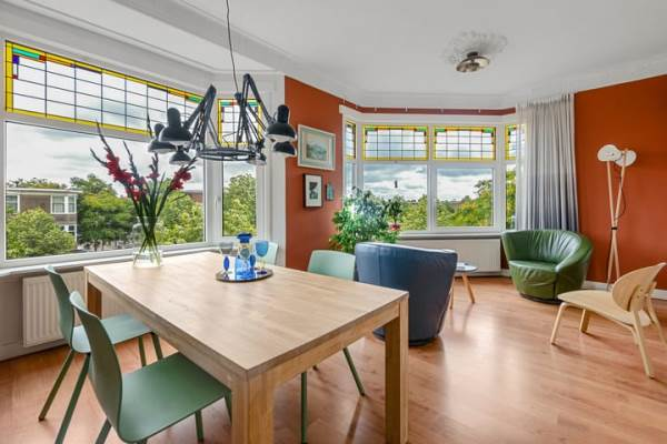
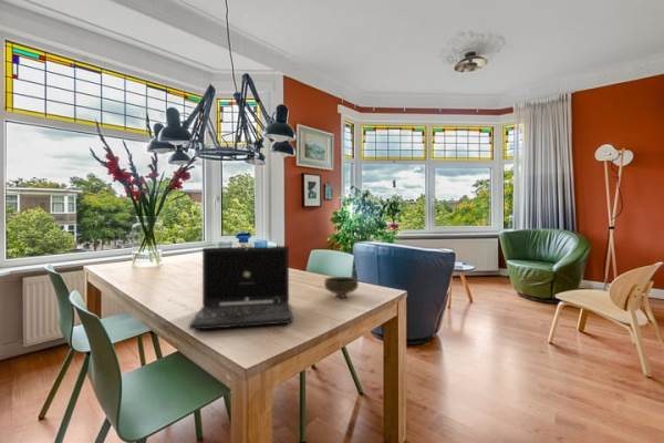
+ bowl [323,276,360,299]
+ laptop [188,245,294,331]
